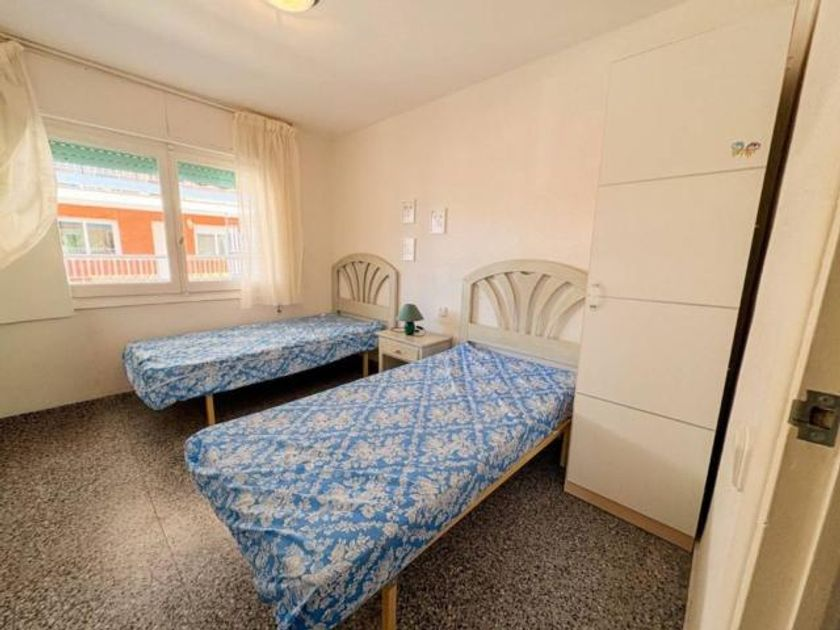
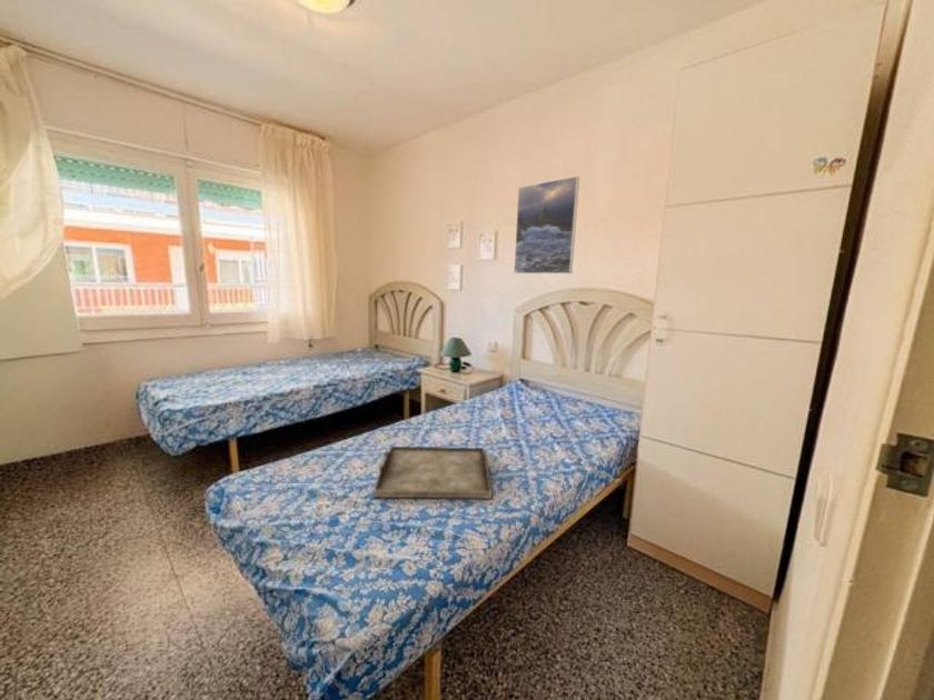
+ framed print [513,176,580,274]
+ serving tray [372,446,493,500]
